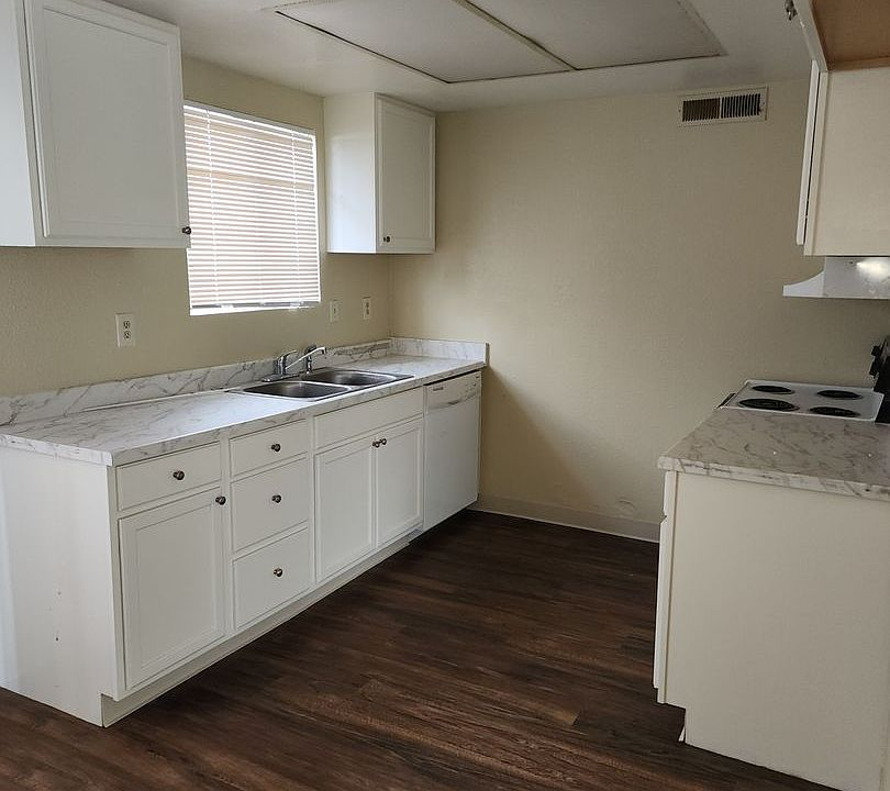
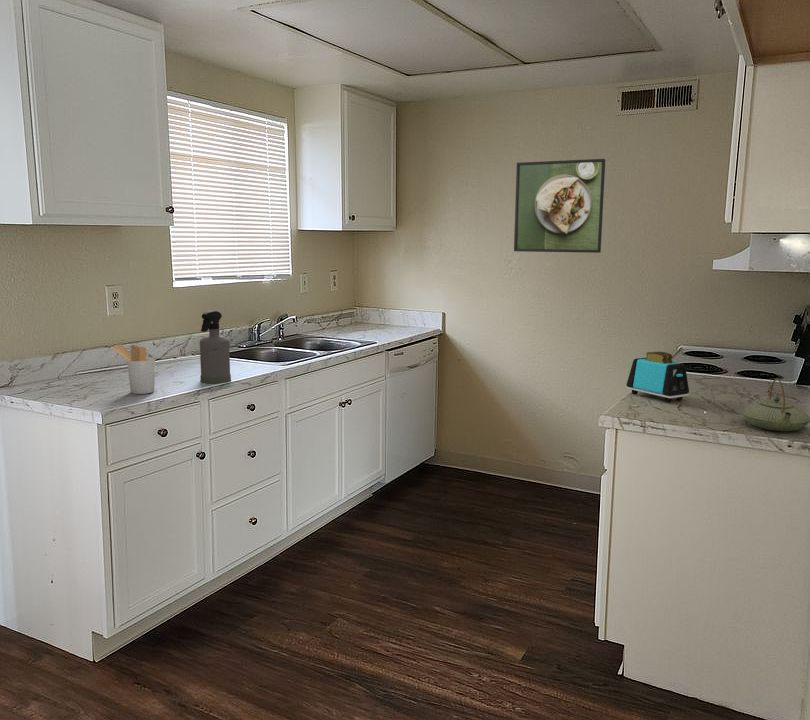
+ teapot [741,377,810,432]
+ toaster [625,351,690,403]
+ utensil holder [110,343,156,395]
+ spray bottle [199,310,232,384]
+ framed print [513,158,606,254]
